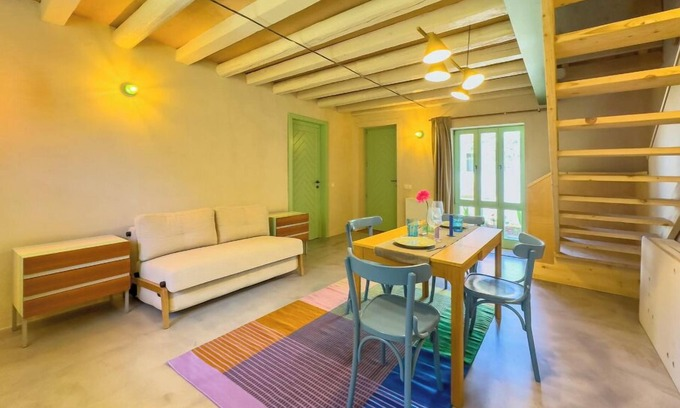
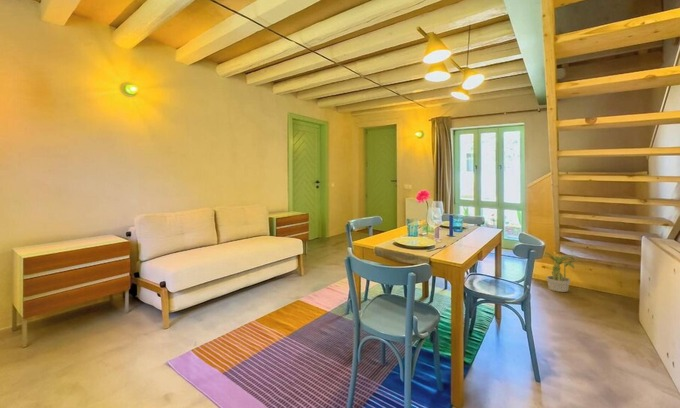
+ potted plant [542,251,584,293]
